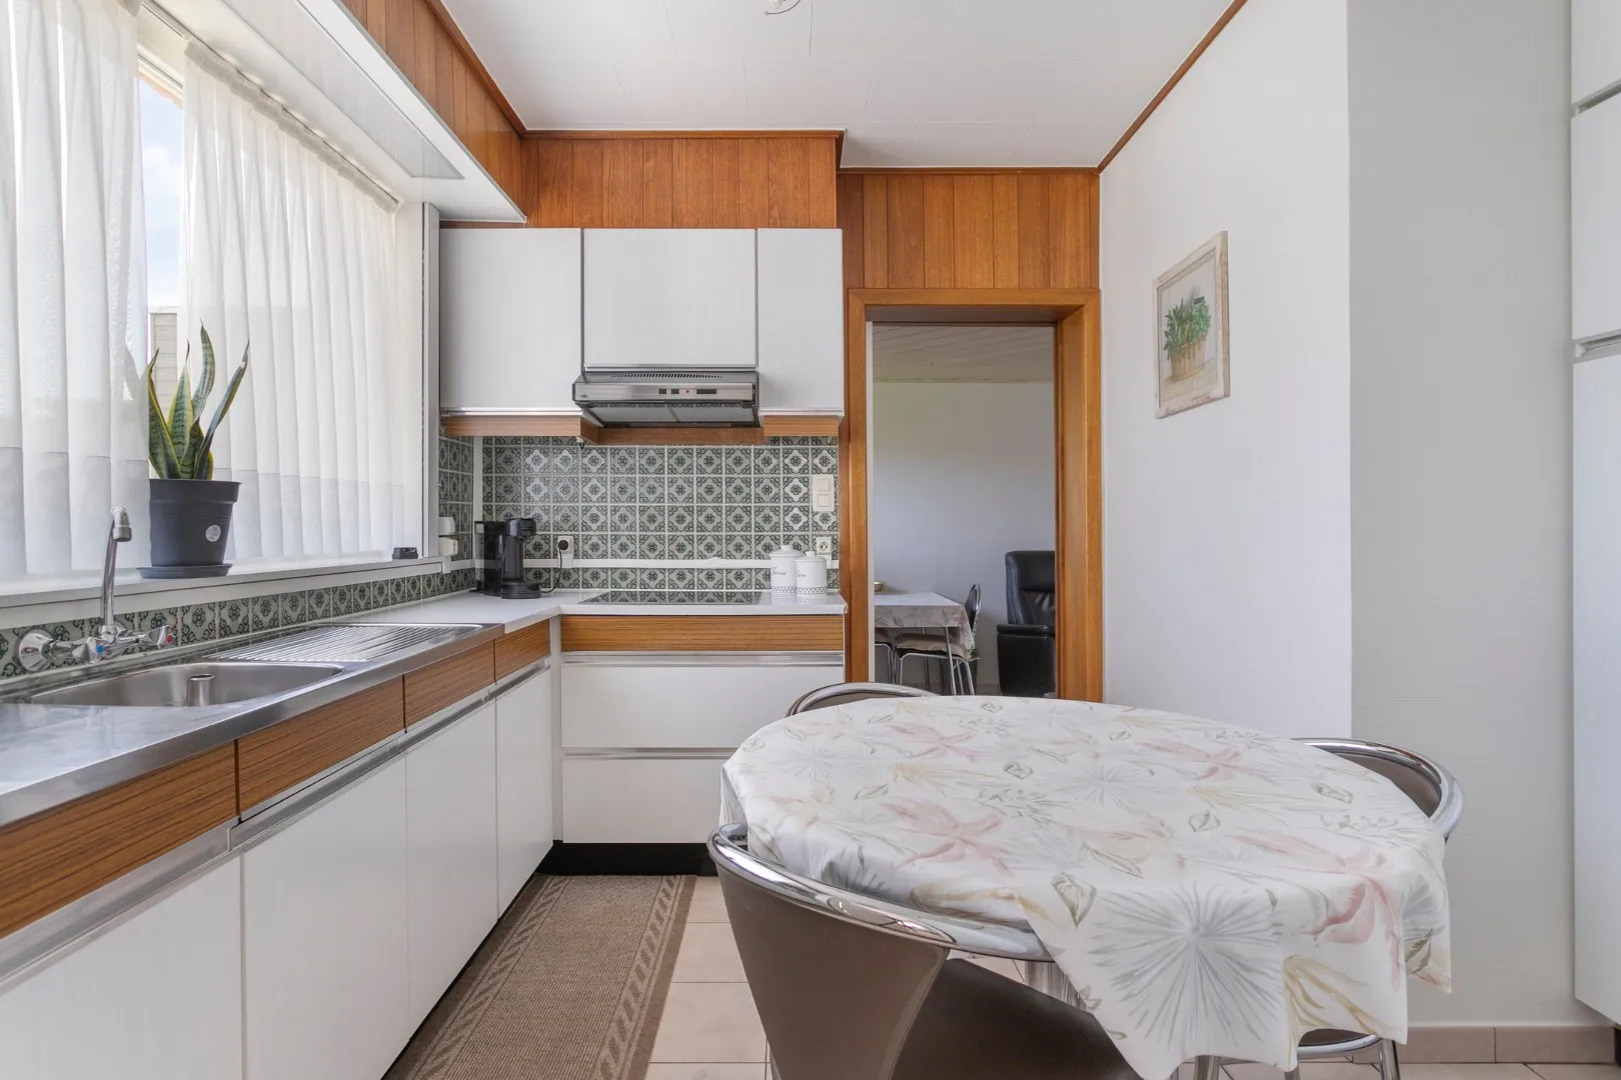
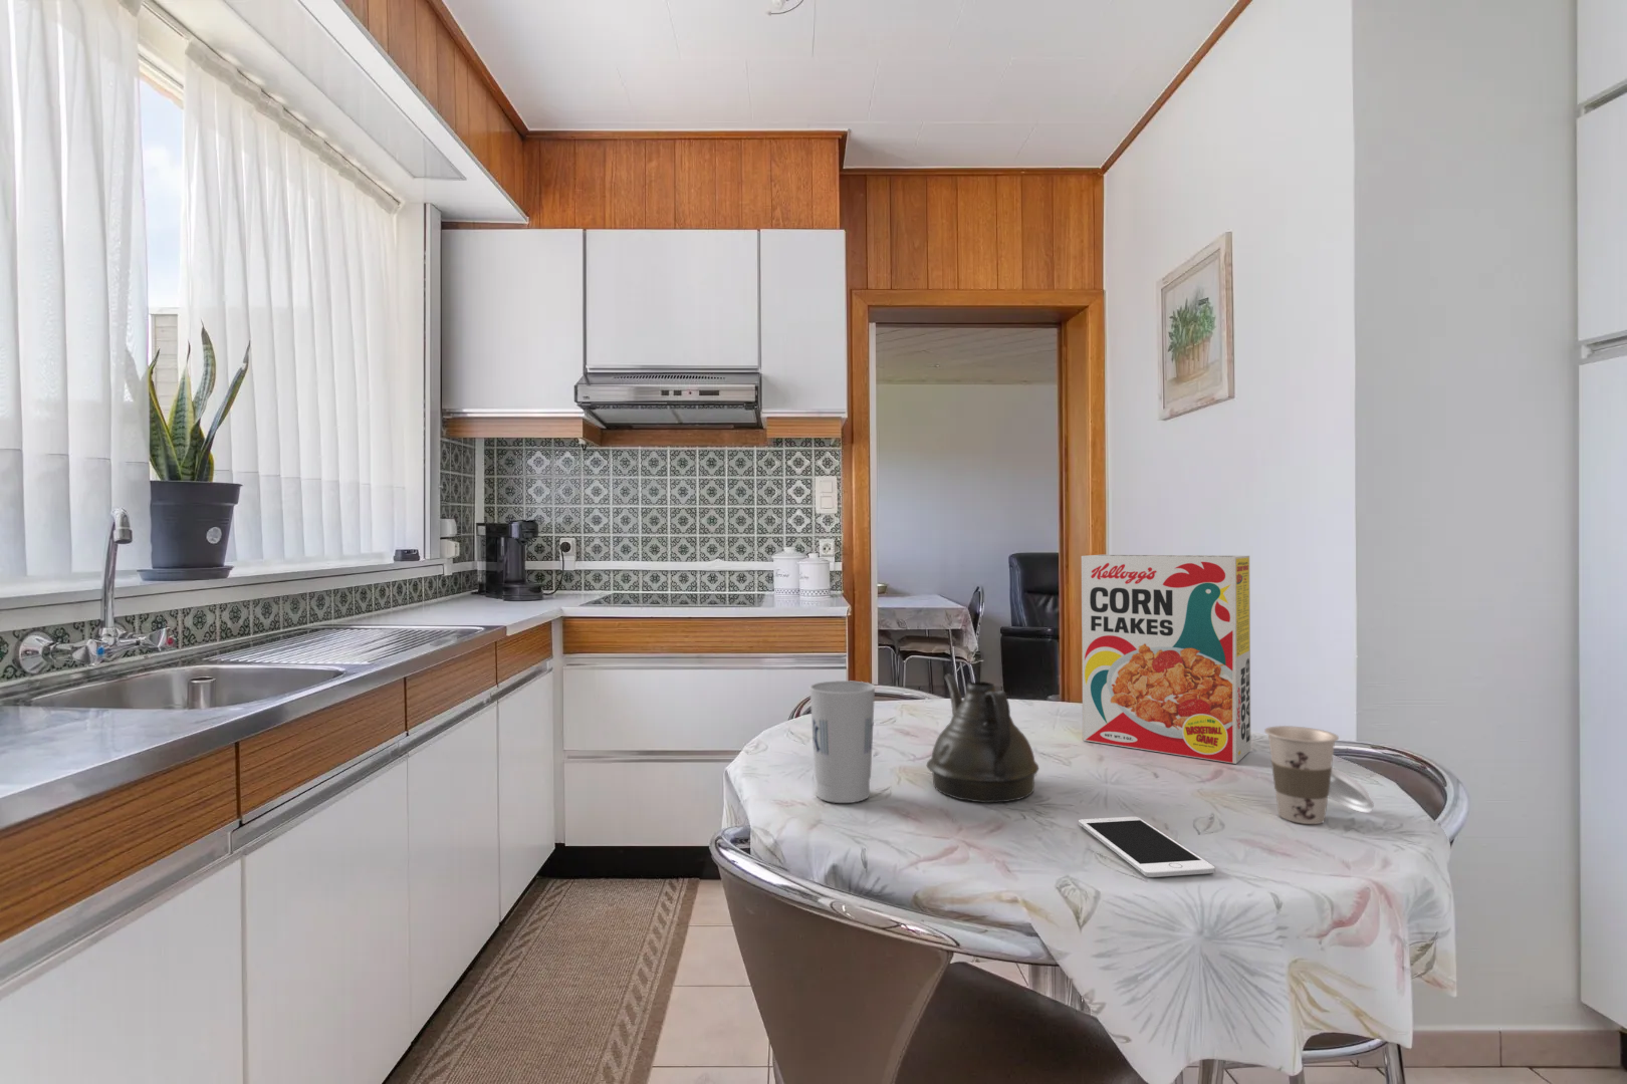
+ cell phone [1077,815,1217,878]
+ cup [1264,725,1375,825]
+ cup [809,680,876,805]
+ teapot [926,673,1040,803]
+ cereal box [1081,554,1252,765]
